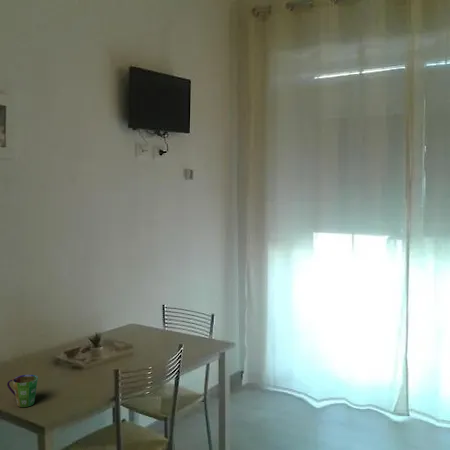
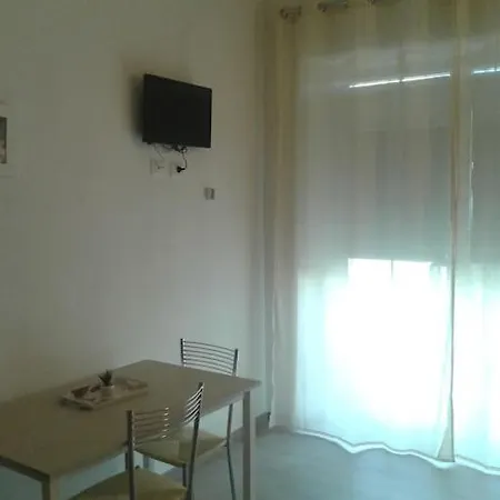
- cup [6,374,39,408]
